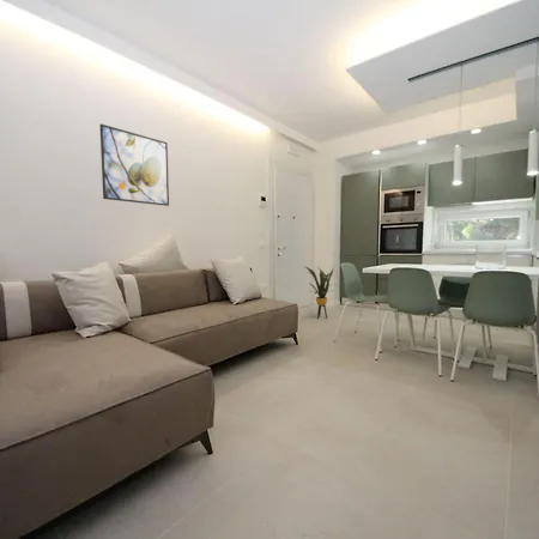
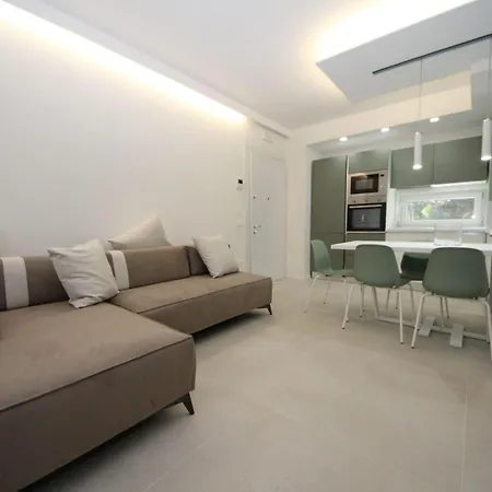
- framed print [98,122,170,207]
- house plant [303,266,340,320]
